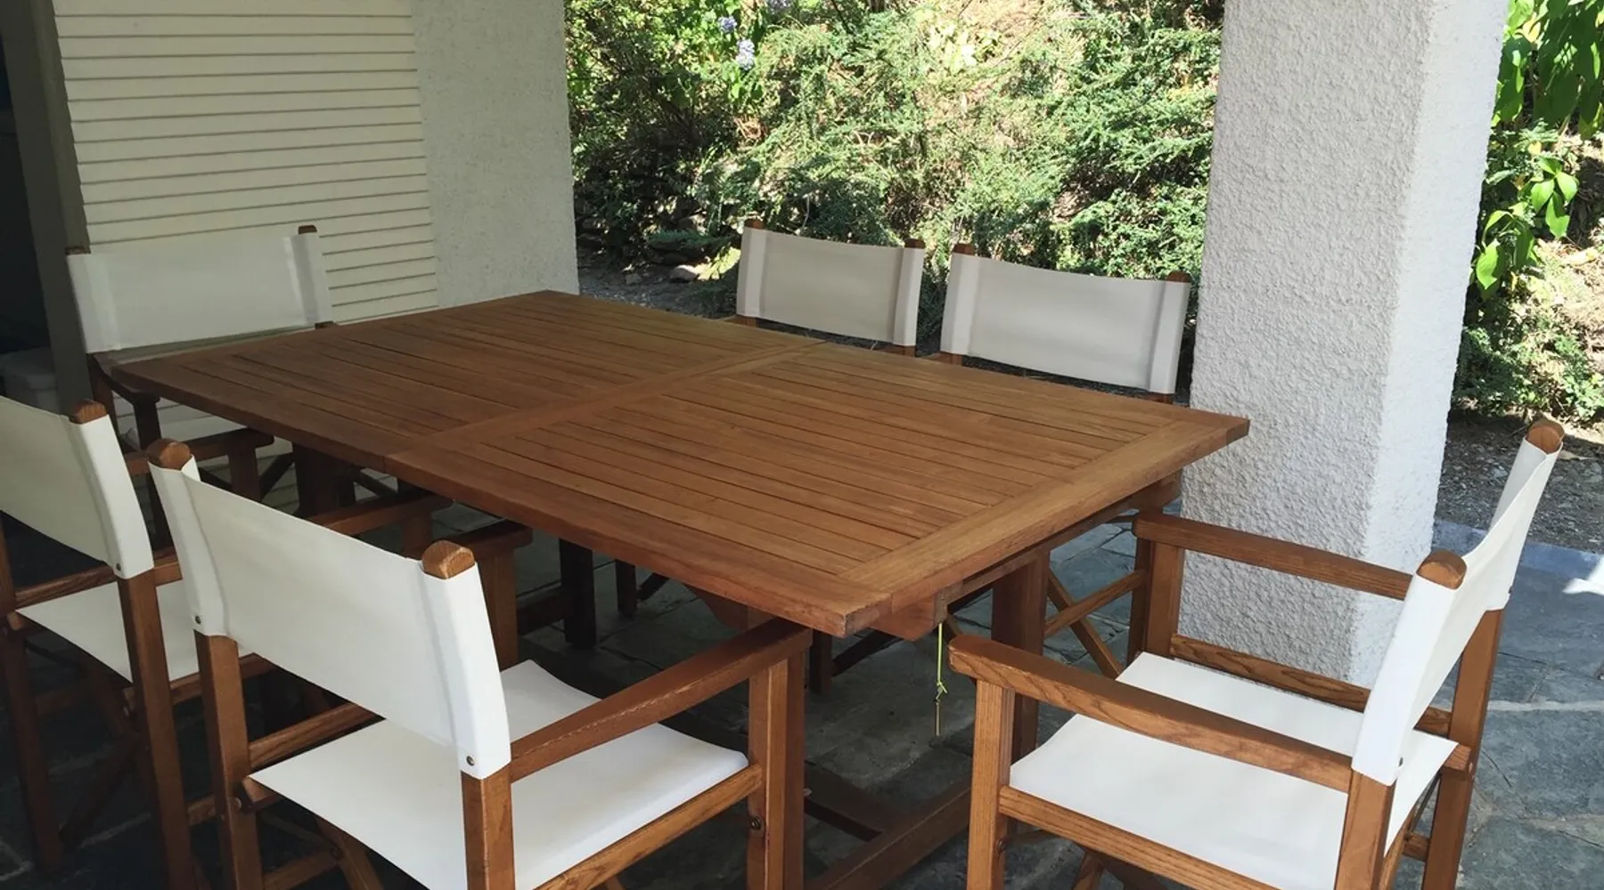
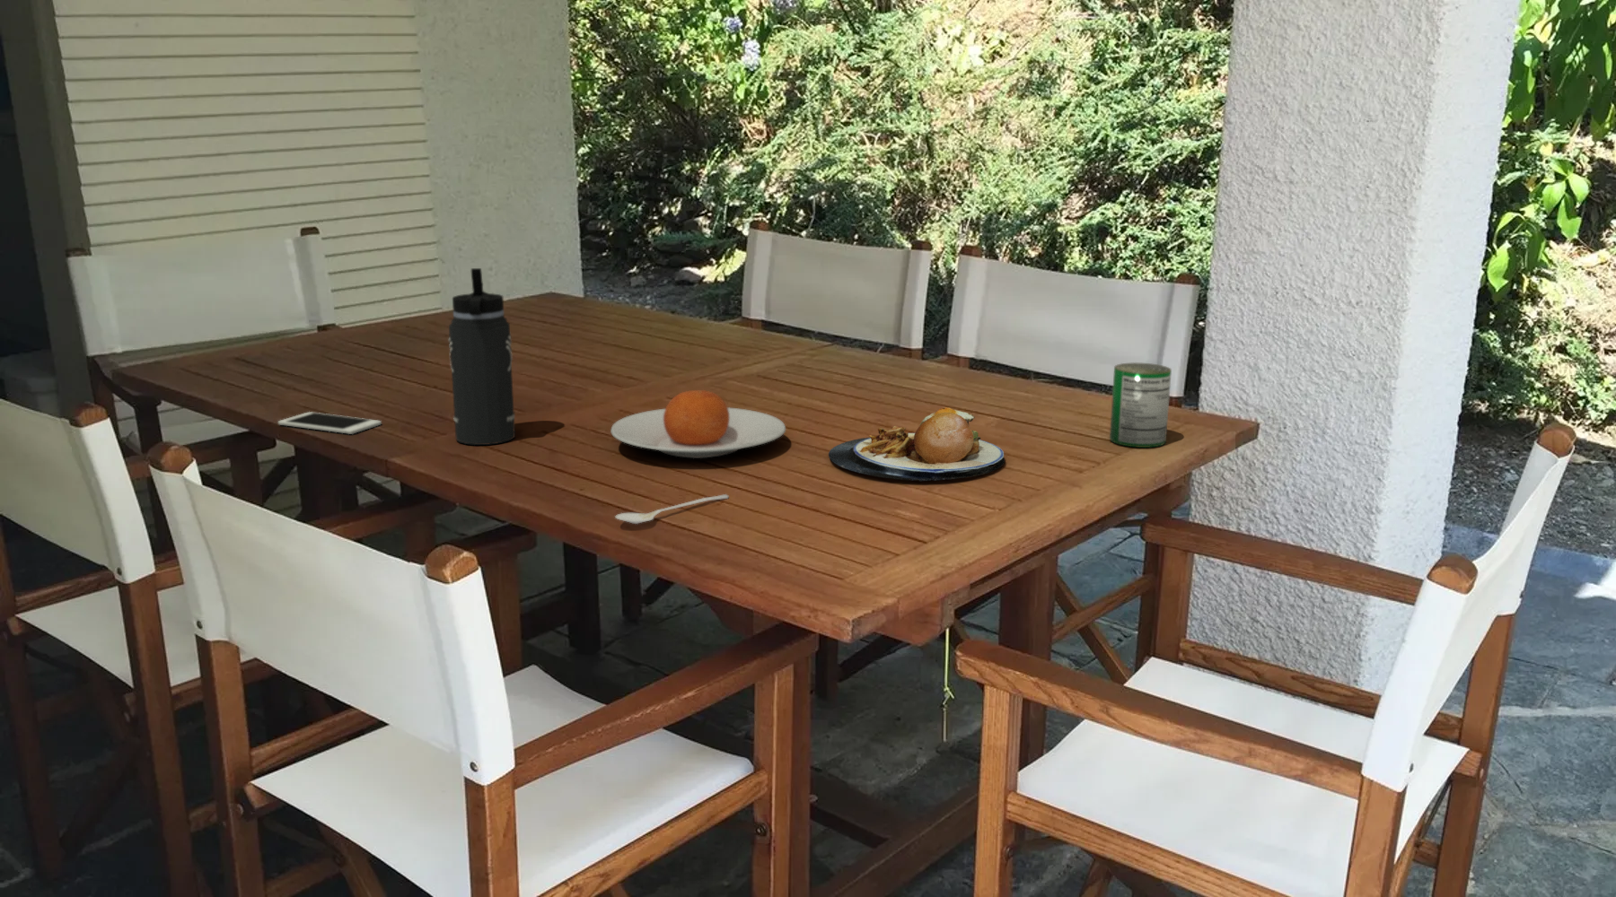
+ can [1109,361,1173,448]
+ plate [609,389,787,460]
+ plate [828,407,1006,482]
+ stirrer [615,494,730,525]
+ thermos bottle [448,267,516,446]
+ cell phone [277,411,382,435]
